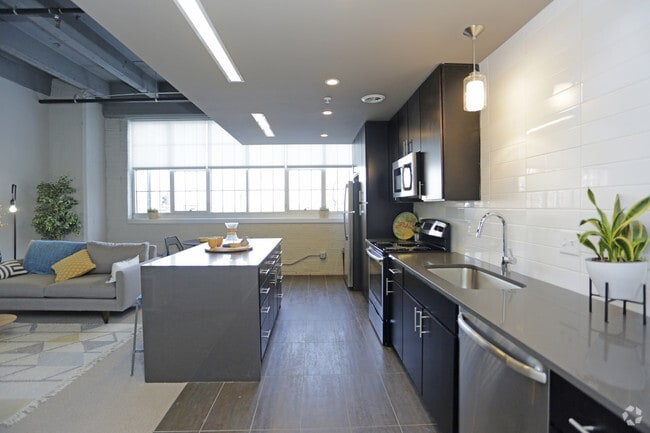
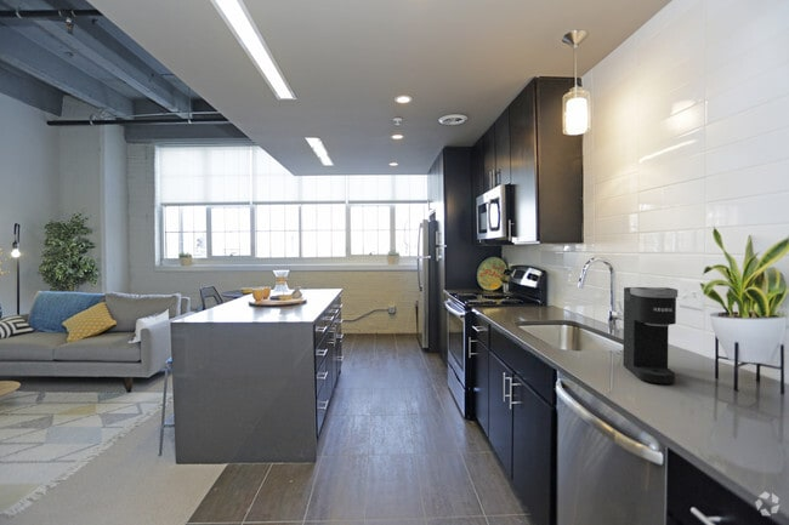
+ coffee maker [621,286,679,386]
